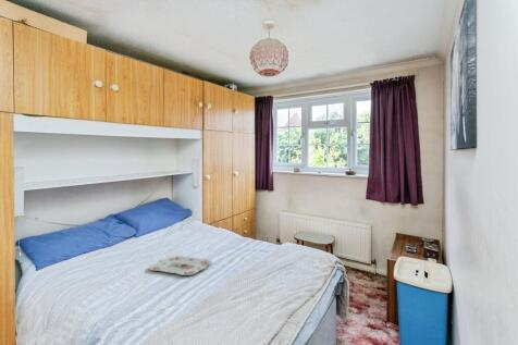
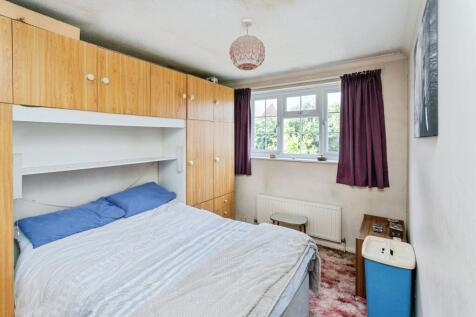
- serving tray [148,255,212,276]
